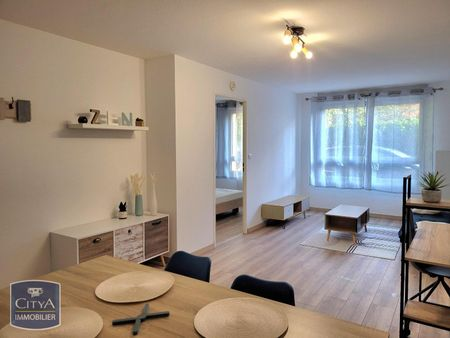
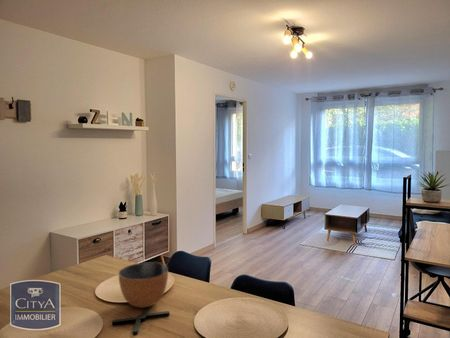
+ bowl [118,262,169,309]
